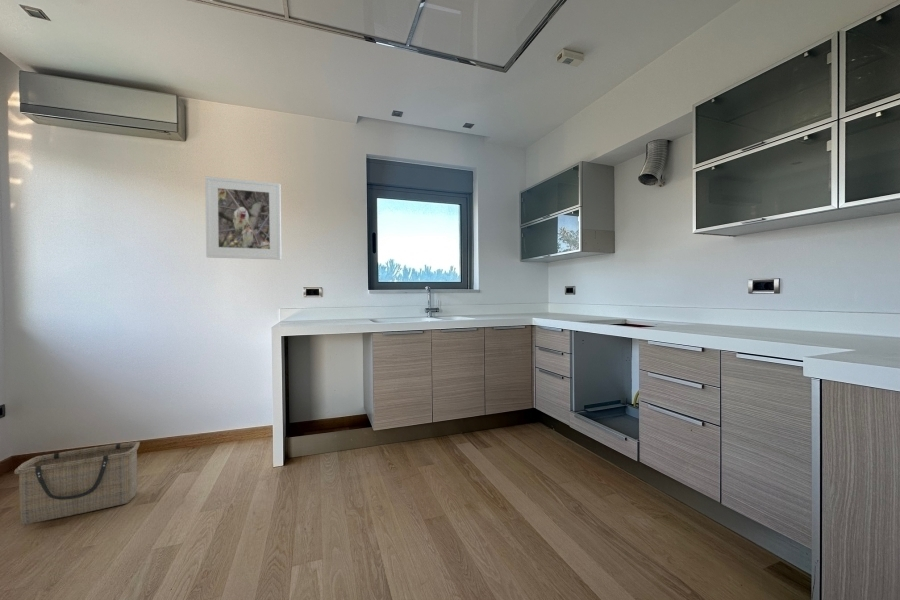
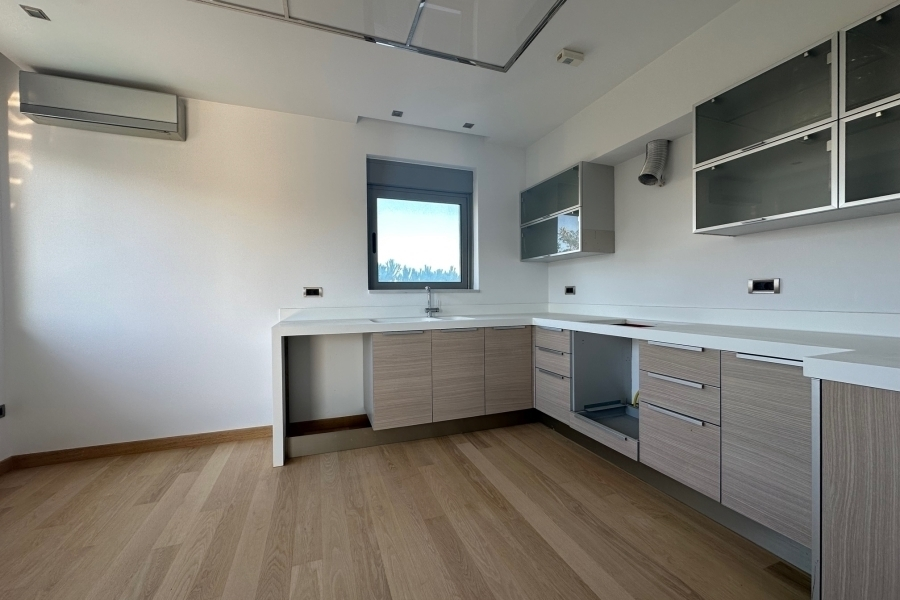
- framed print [204,175,282,261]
- basket [13,441,141,526]
